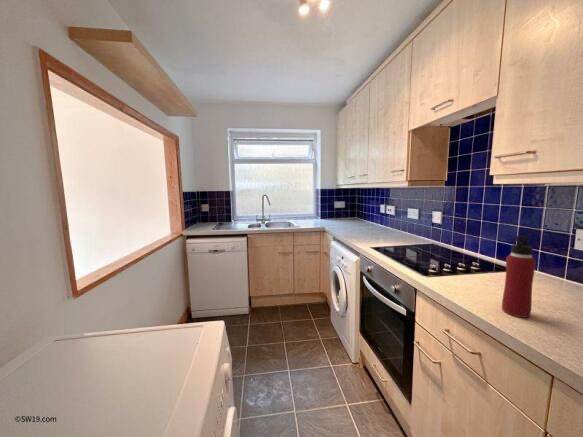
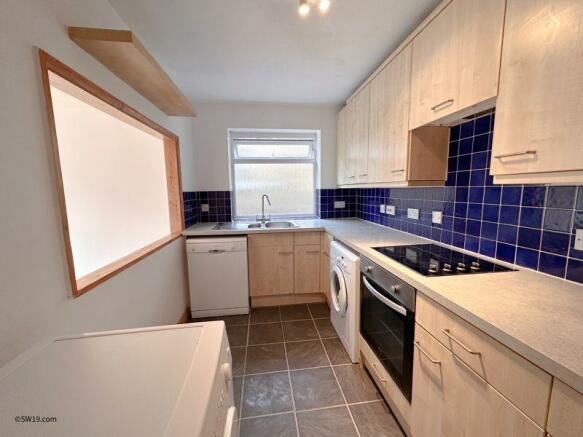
- water bottle [501,234,537,319]
